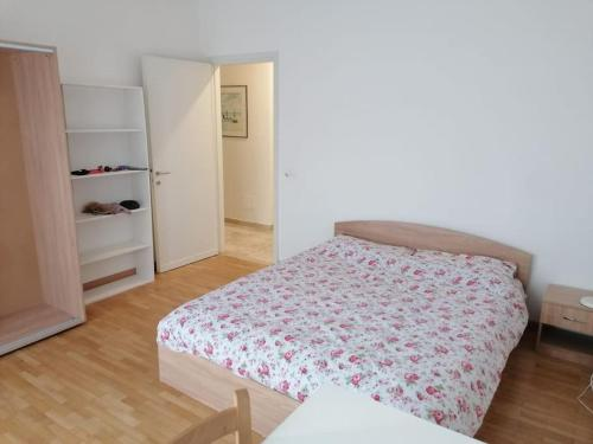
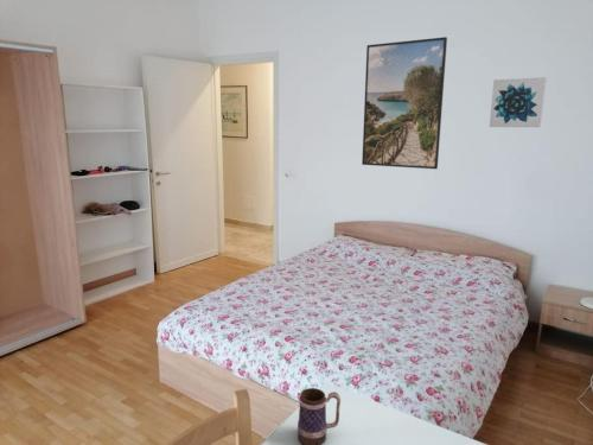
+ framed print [361,36,448,170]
+ wall art [489,76,548,128]
+ mug [296,387,342,445]
